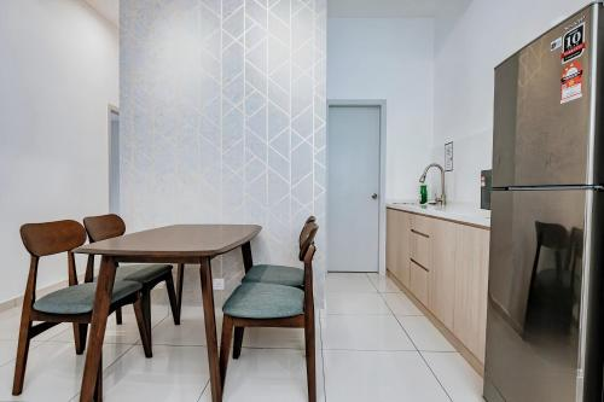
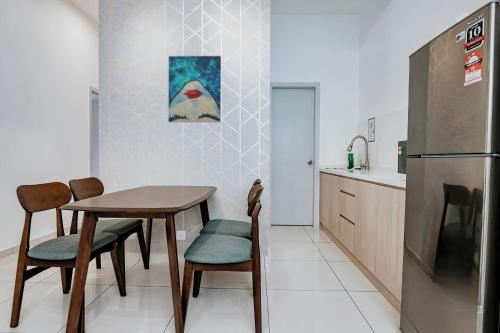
+ wall art [168,55,222,123]
